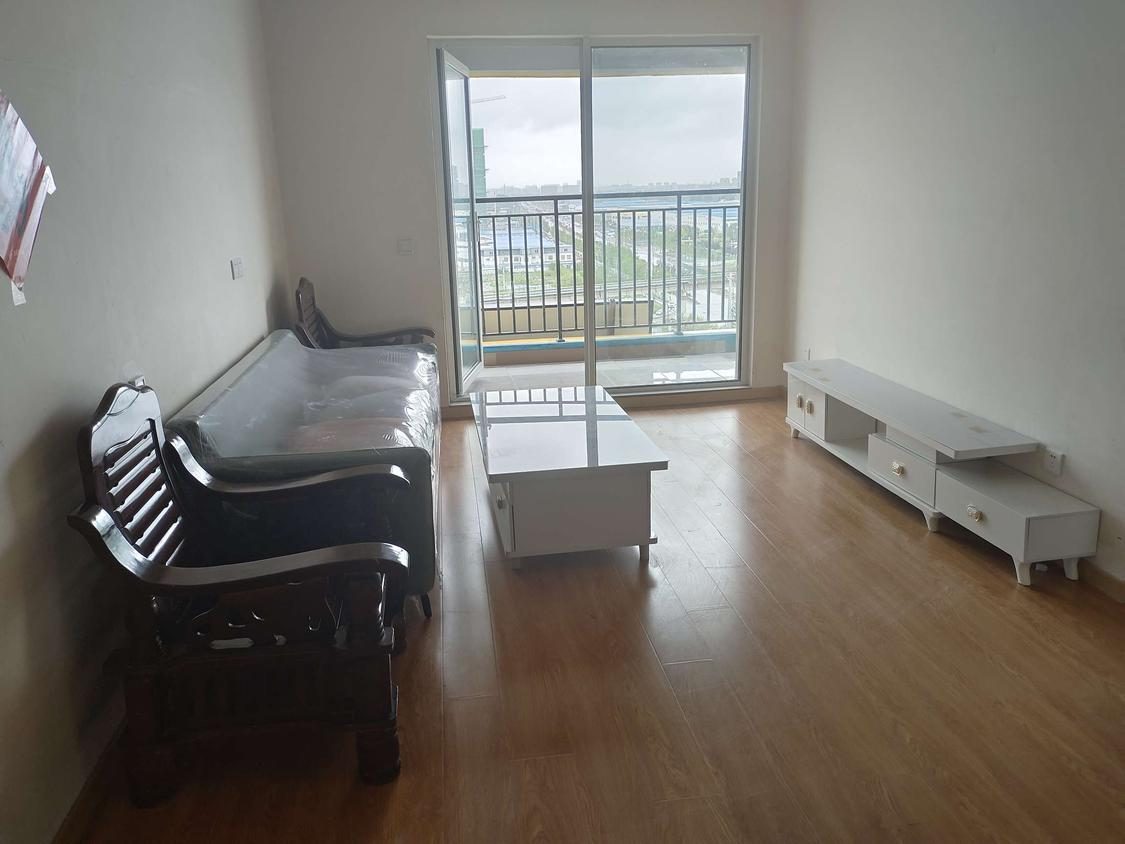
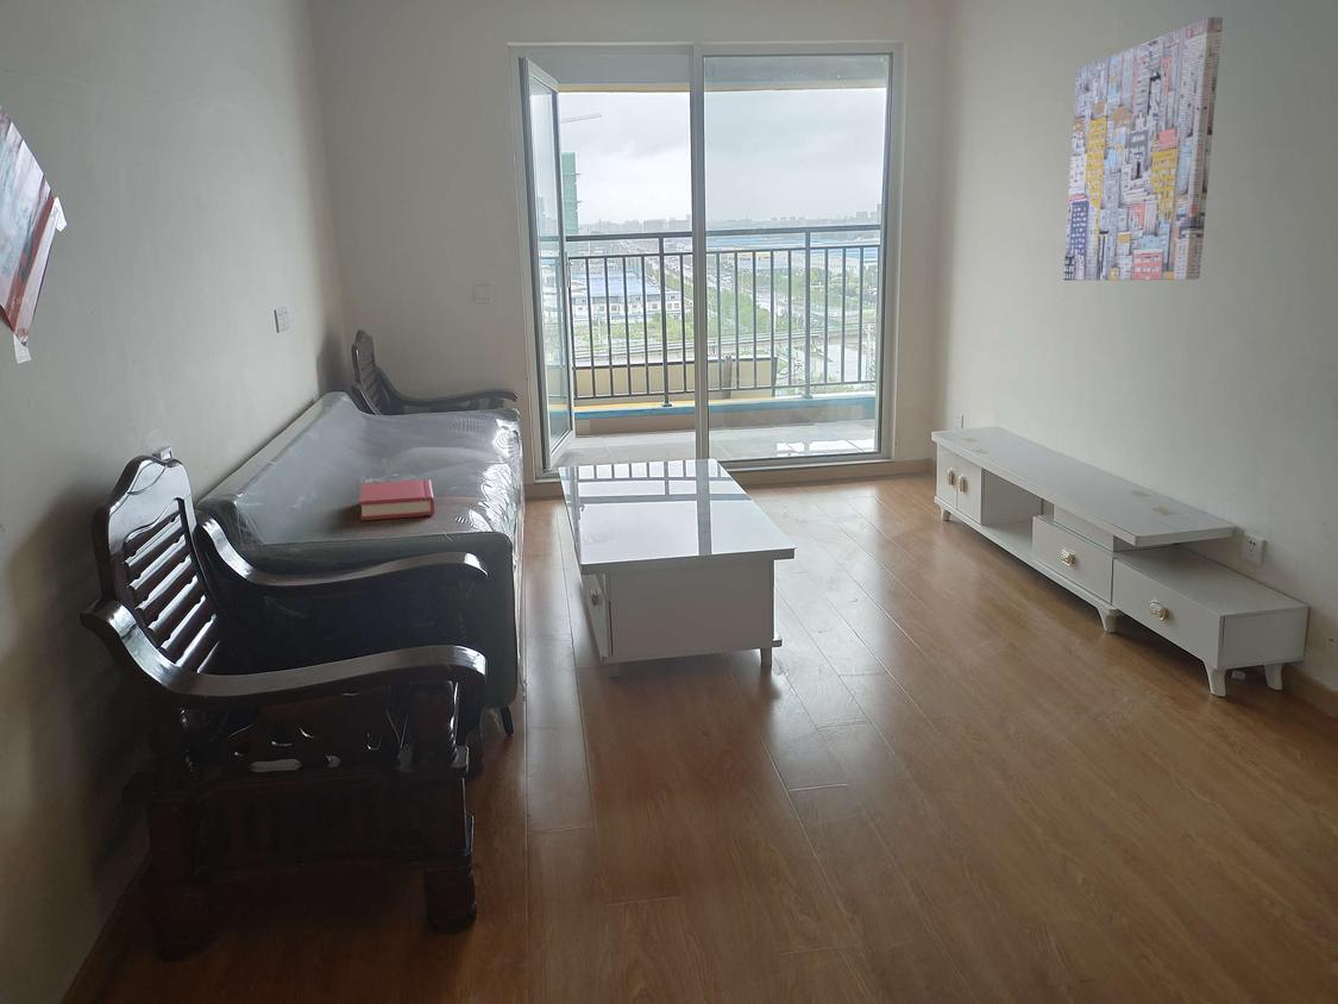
+ wall art [1062,15,1224,282]
+ hardback book [358,478,435,521]
